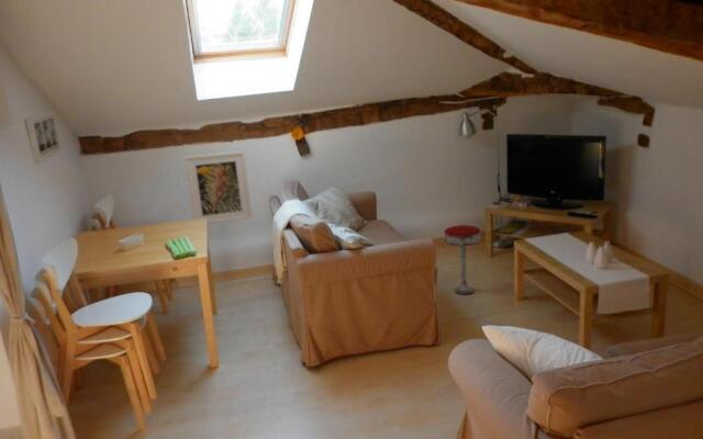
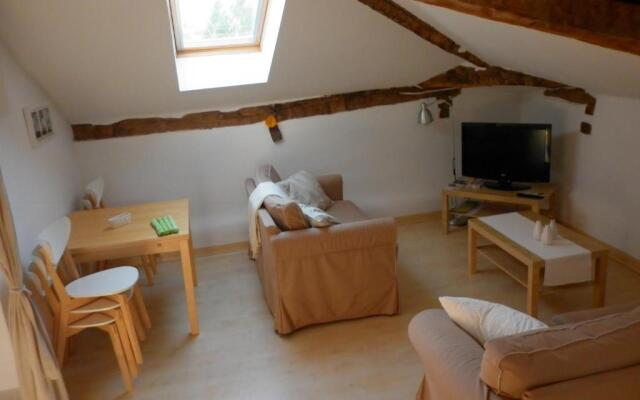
- bar stool [443,224,482,295]
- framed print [183,150,253,225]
